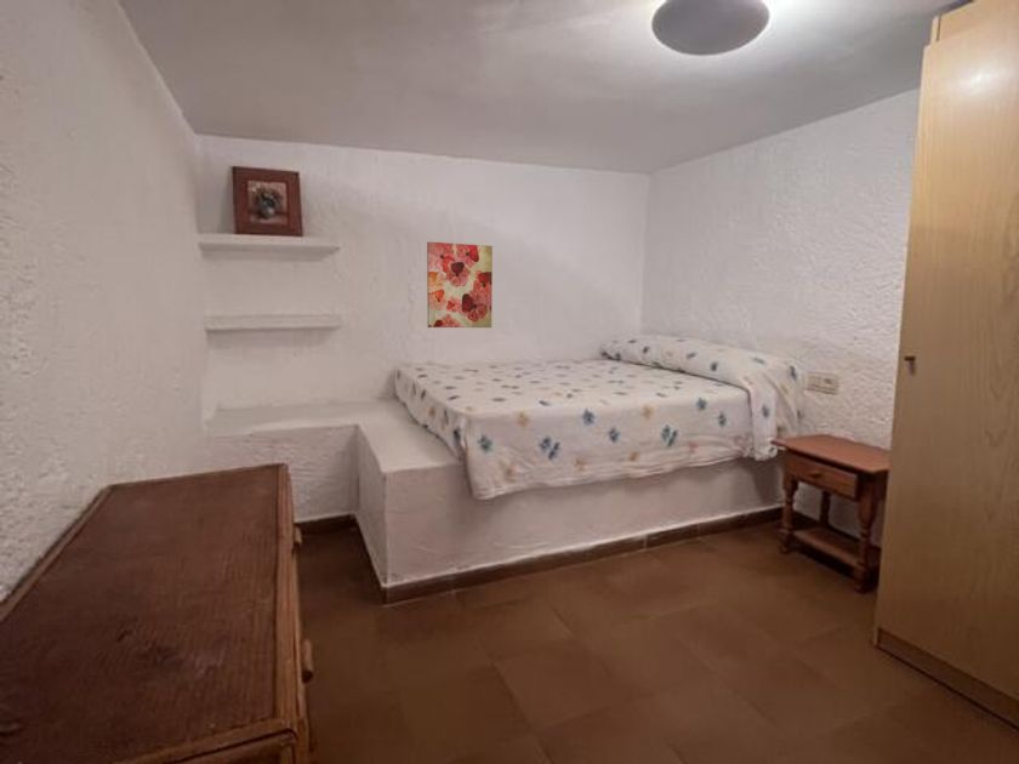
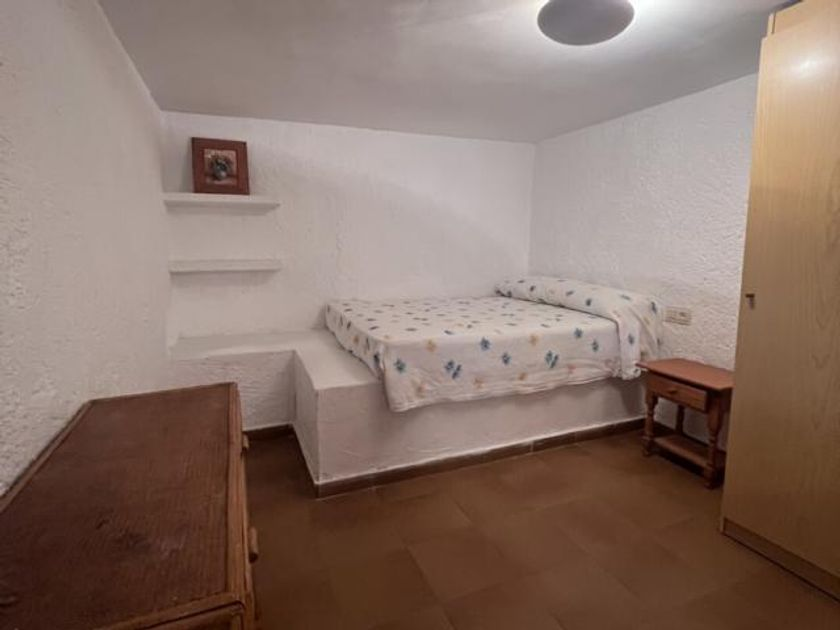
- wall art [426,240,494,329]
